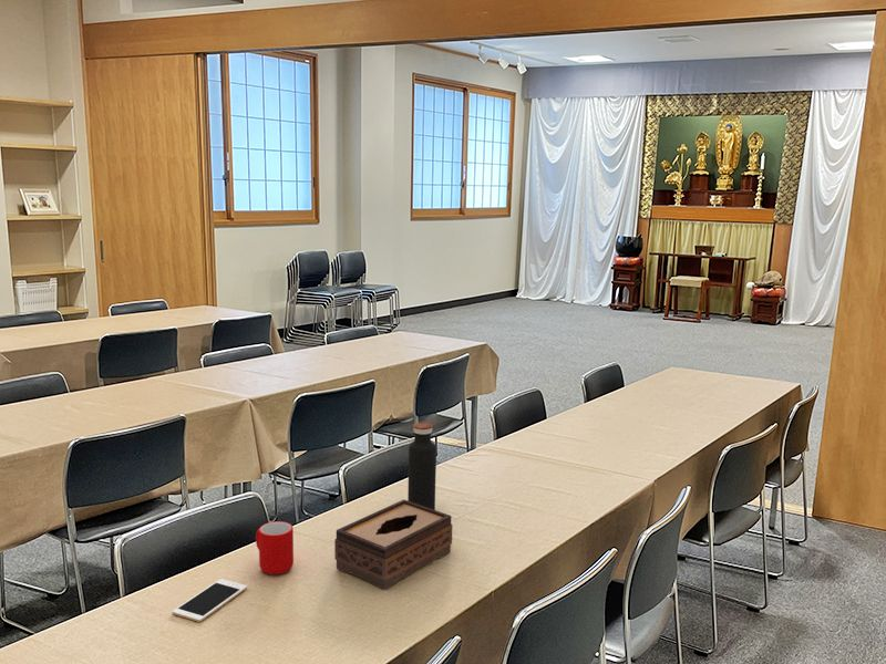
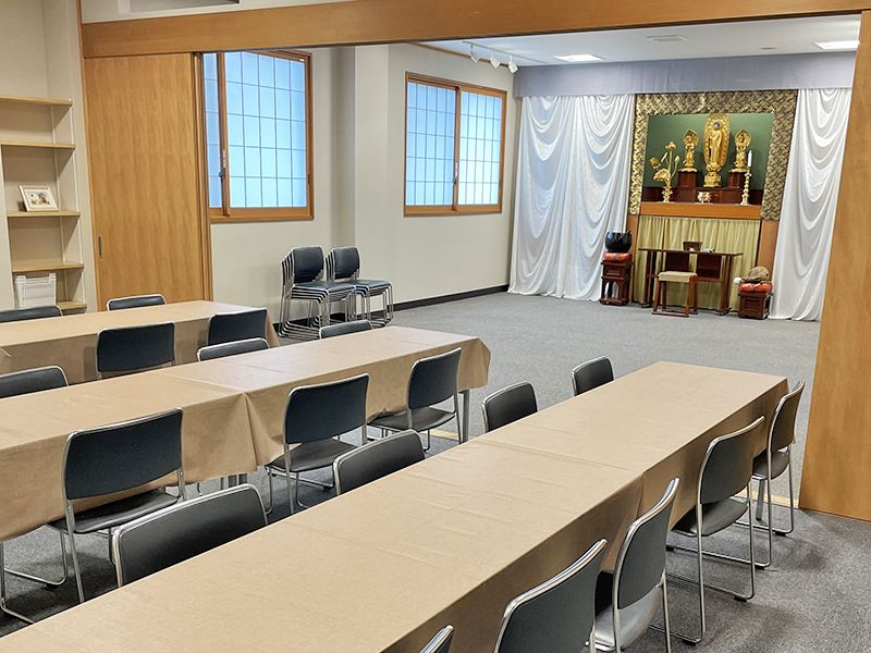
- cup [255,520,295,575]
- cell phone [172,578,248,623]
- tissue box [333,499,453,591]
- water bottle [406,422,437,510]
